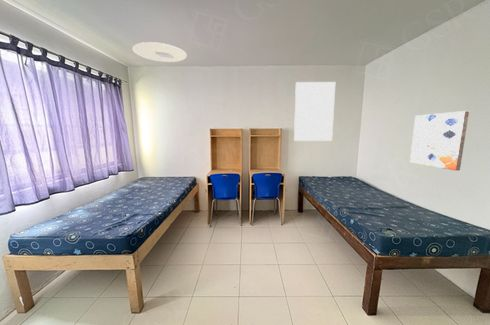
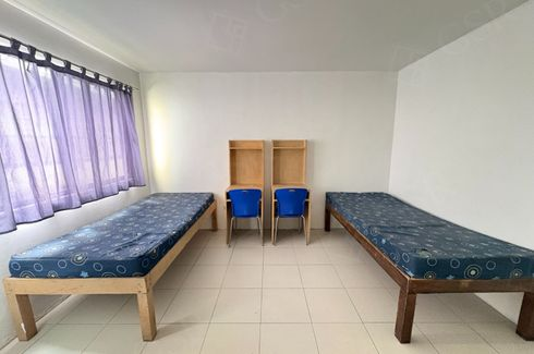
- wall art [409,110,470,171]
- ceiling light [132,41,188,63]
- wall art [293,81,336,142]
